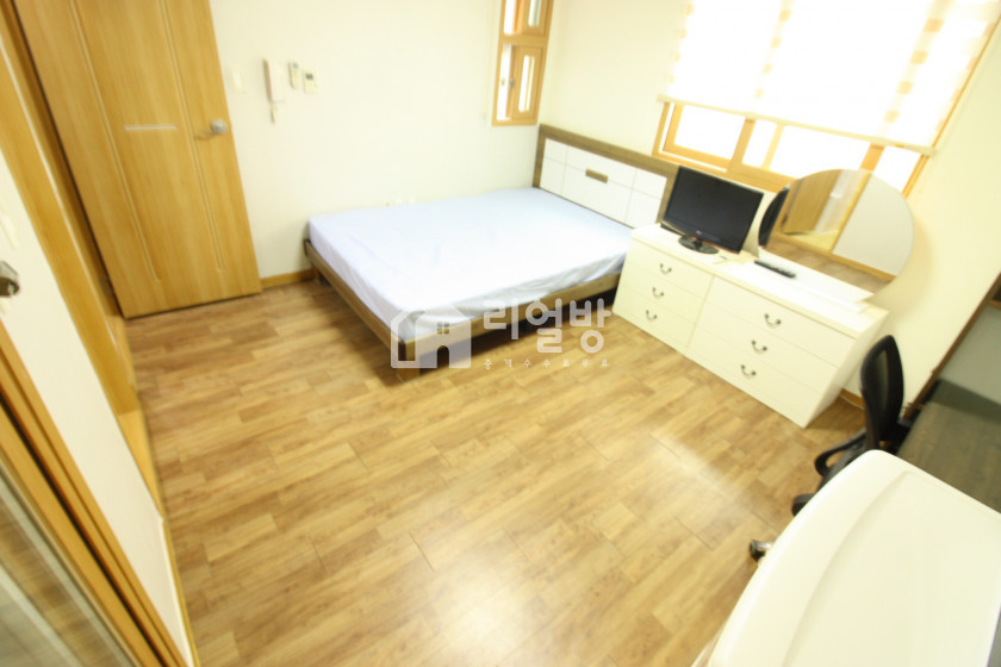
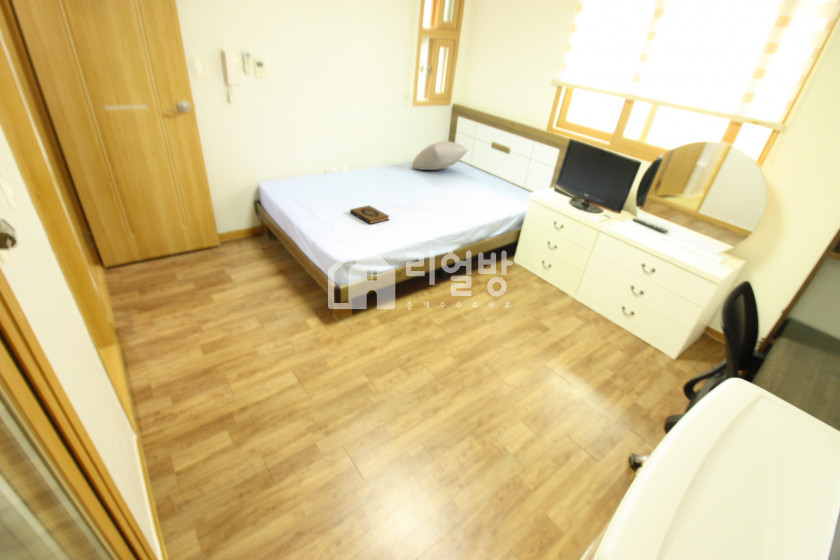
+ hardback book [349,205,390,225]
+ pillow [410,140,469,171]
